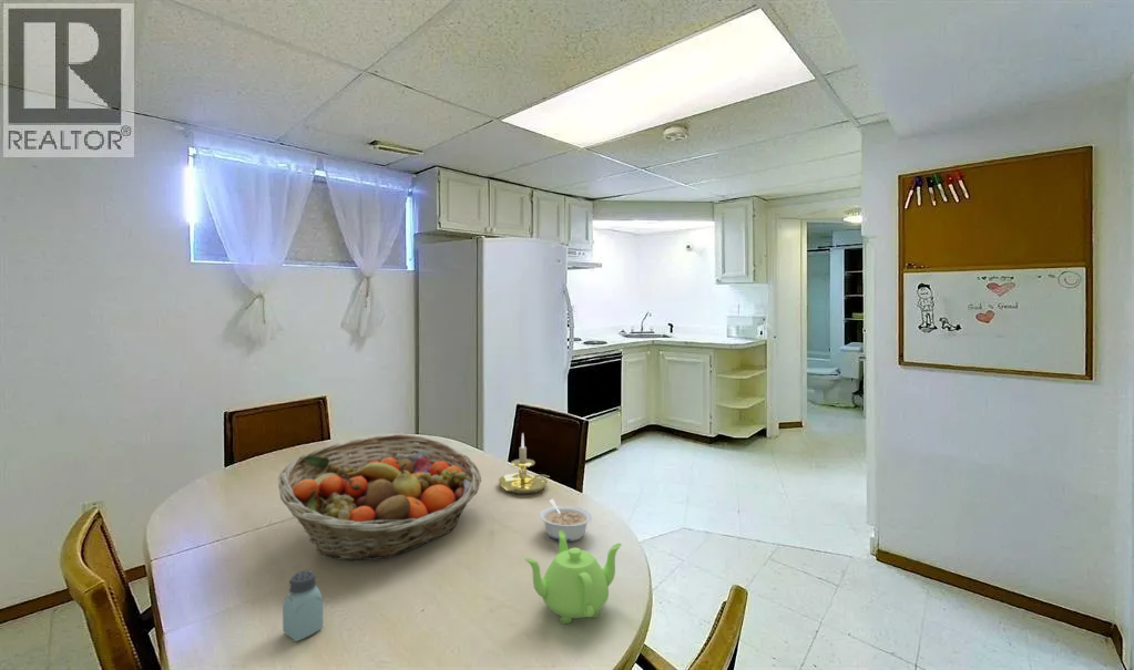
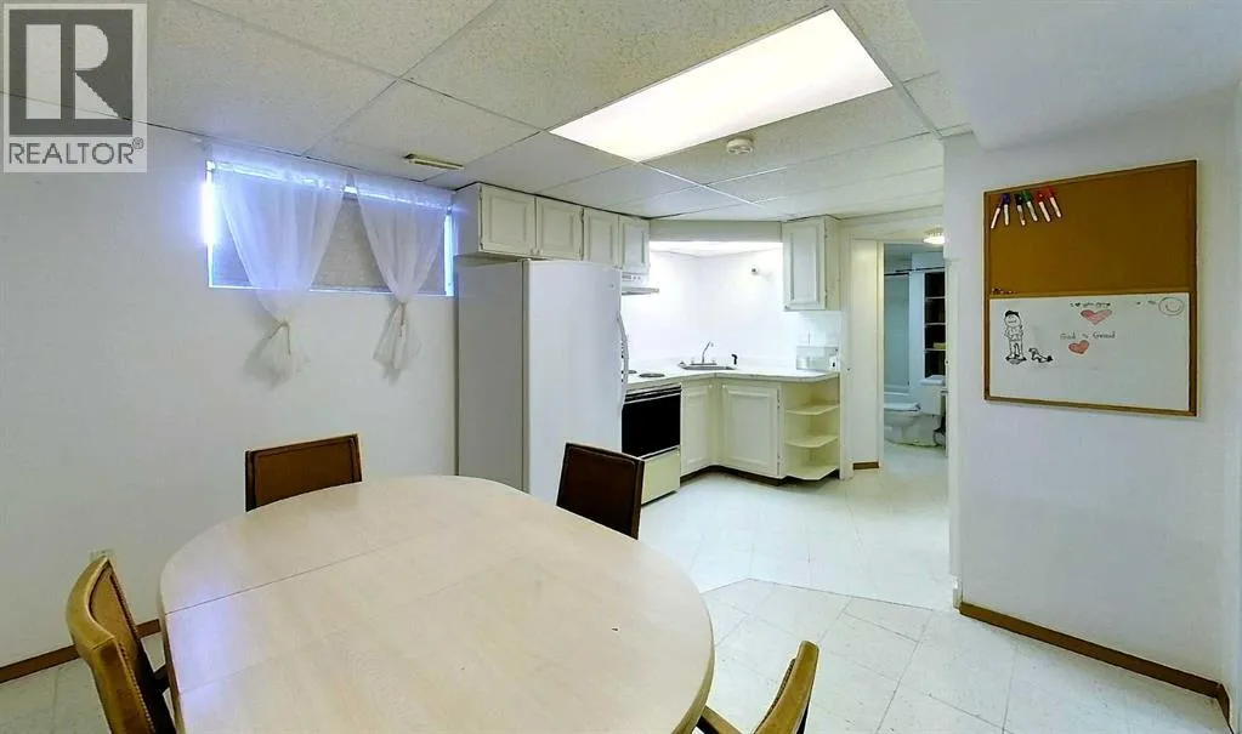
- candle holder [498,432,551,495]
- saltshaker [282,569,324,642]
- fruit basket [277,433,482,561]
- teapot [523,530,623,625]
- legume [539,498,593,543]
